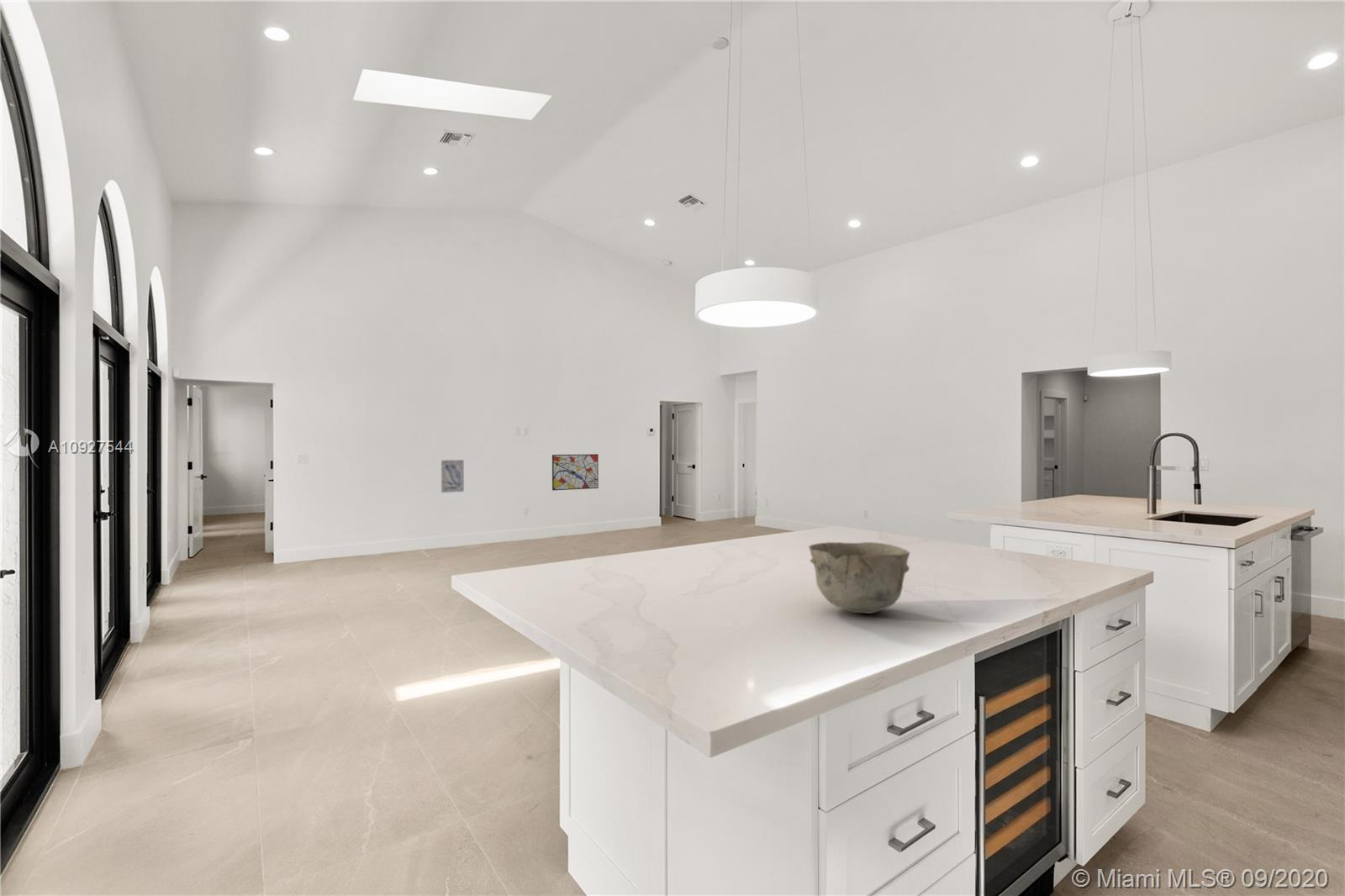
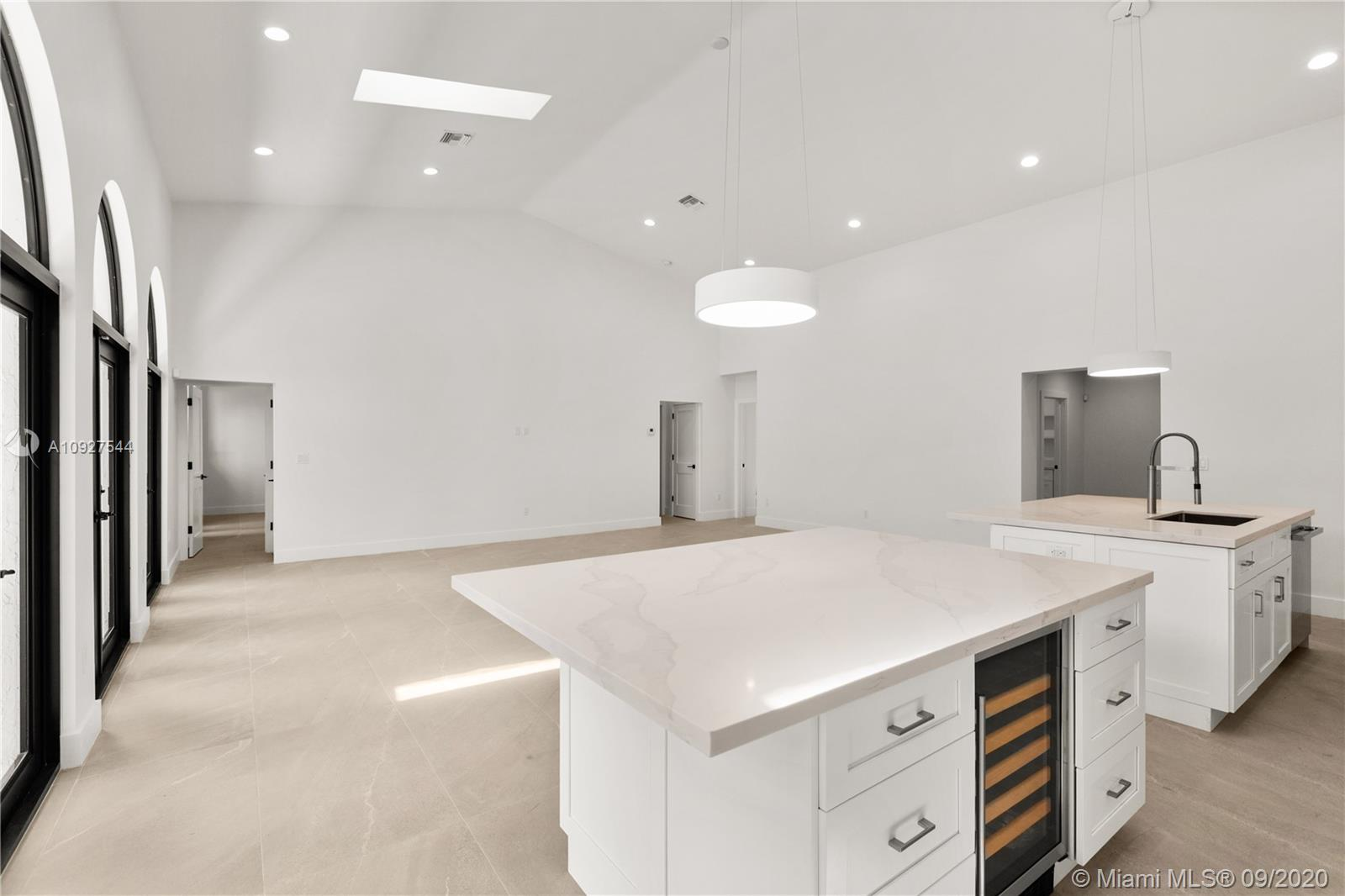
- wall art [440,459,465,493]
- wall art [551,453,599,492]
- bowl [808,541,910,614]
